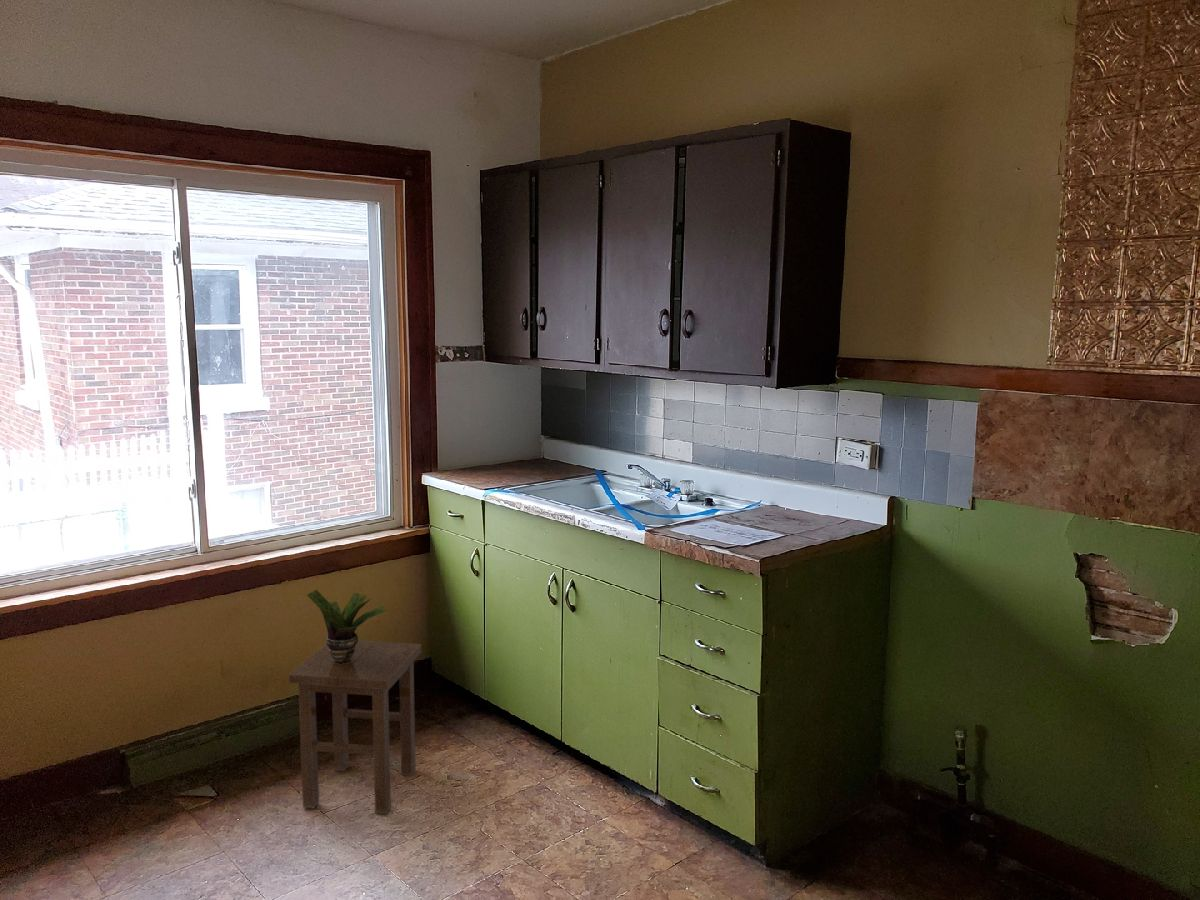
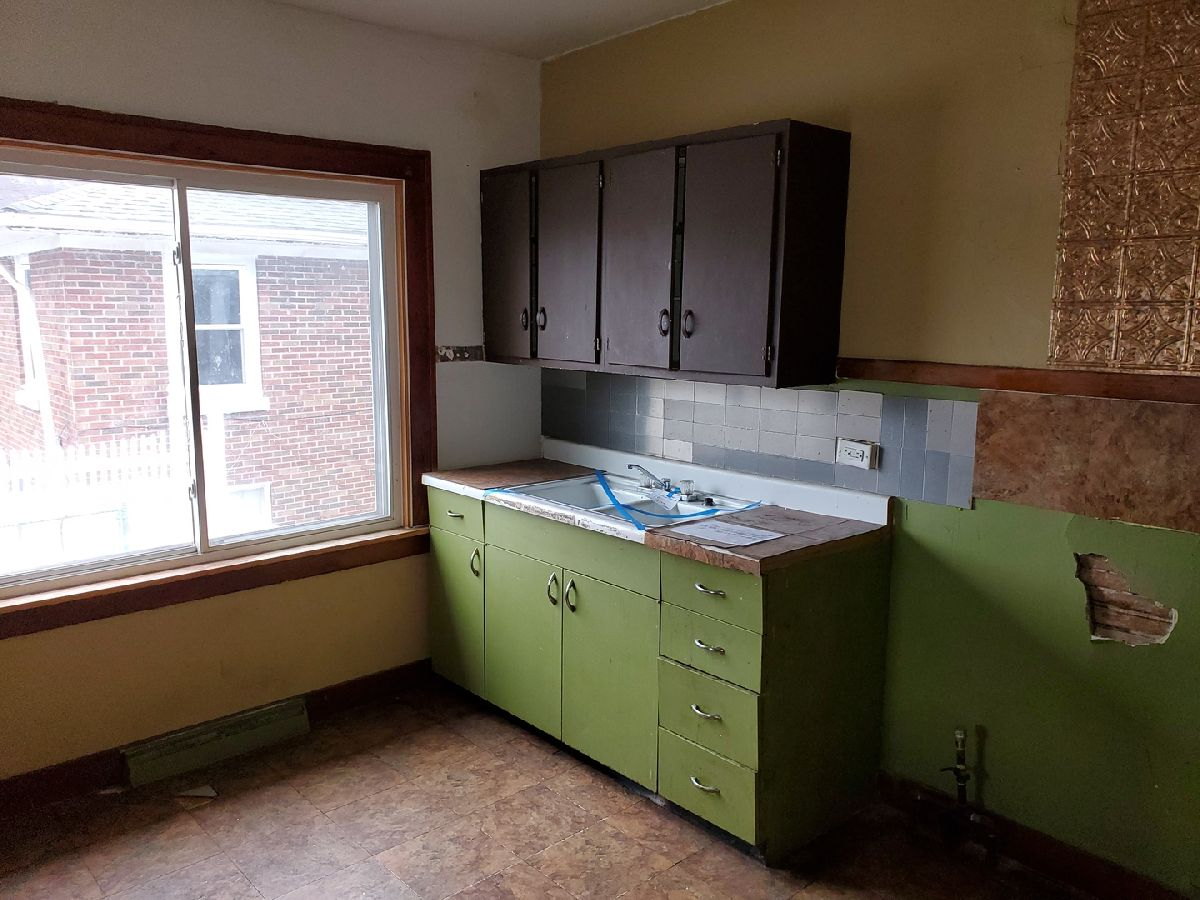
- stool [288,640,422,815]
- potted plant [306,588,388,664]
